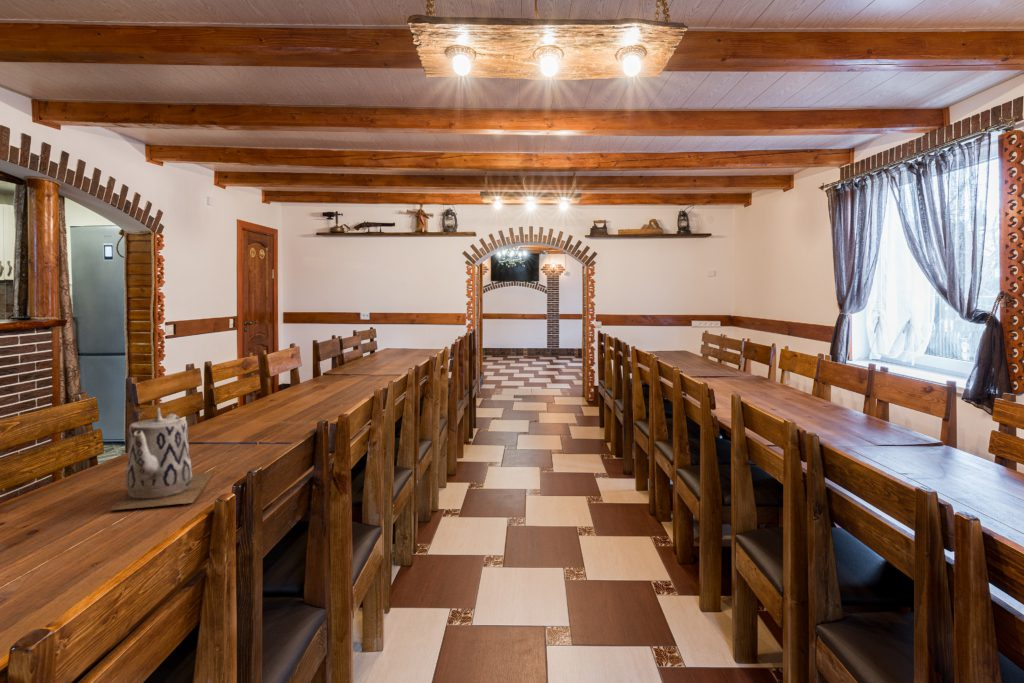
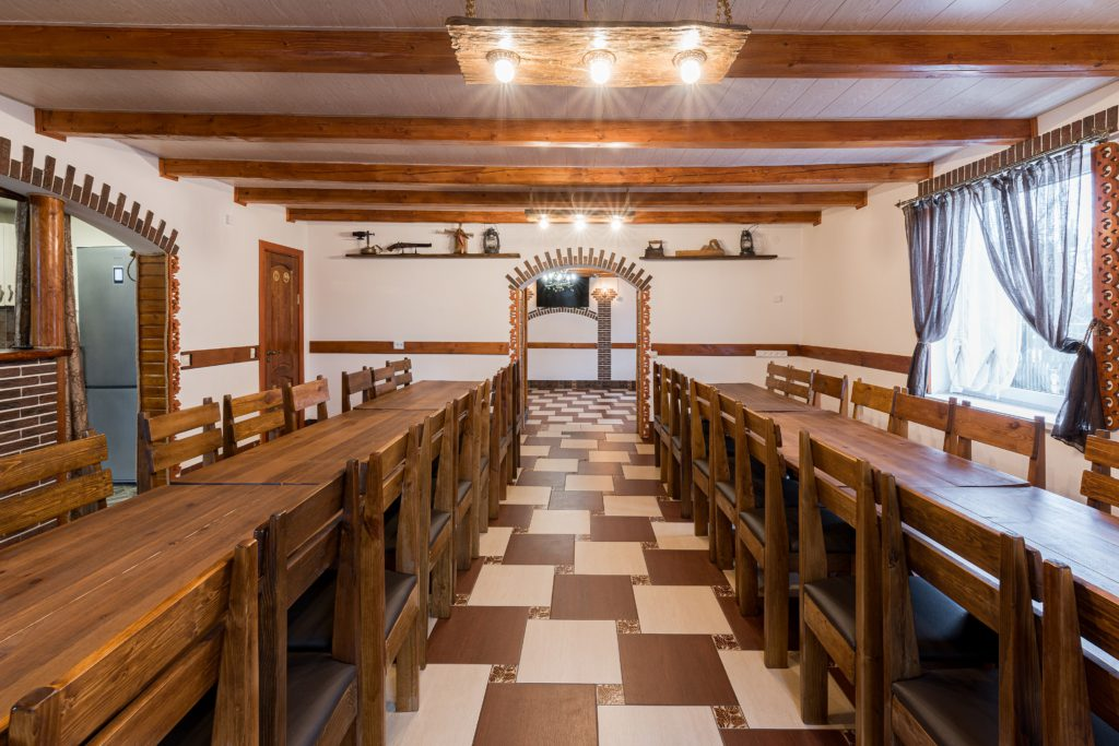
- teapot [107,407,215,512]
